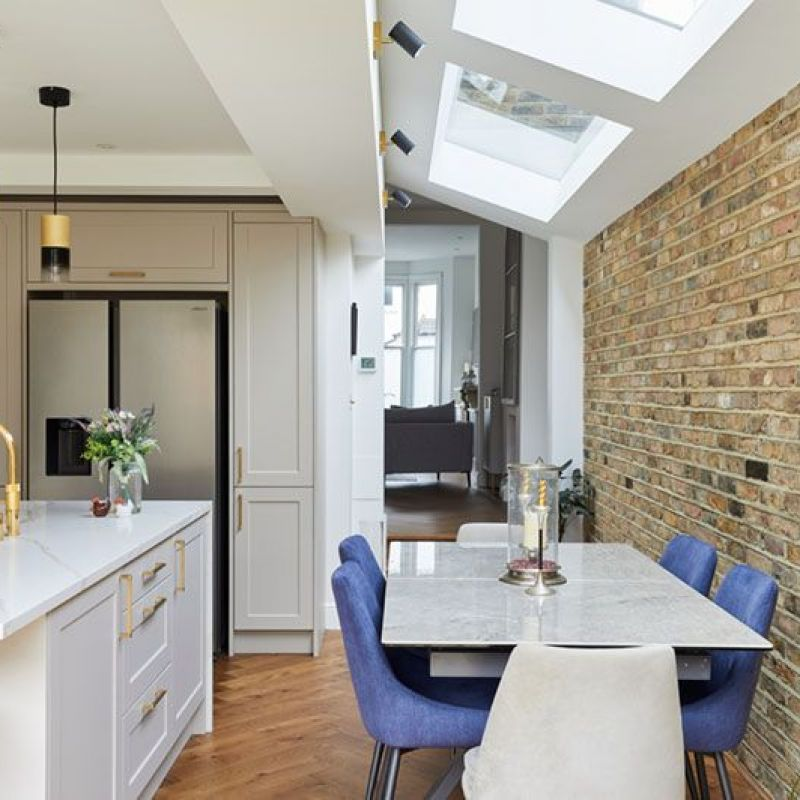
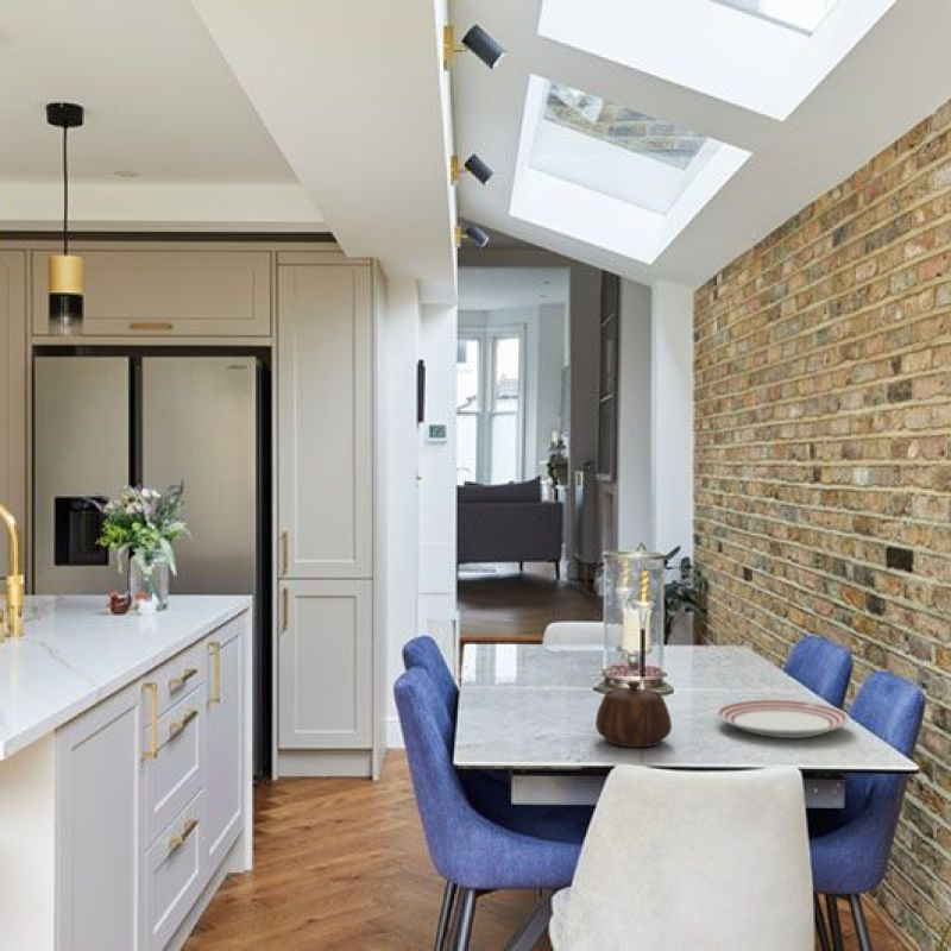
+ teapot [594,680,673,748]
+ dinner plate [714,698,850,739]
